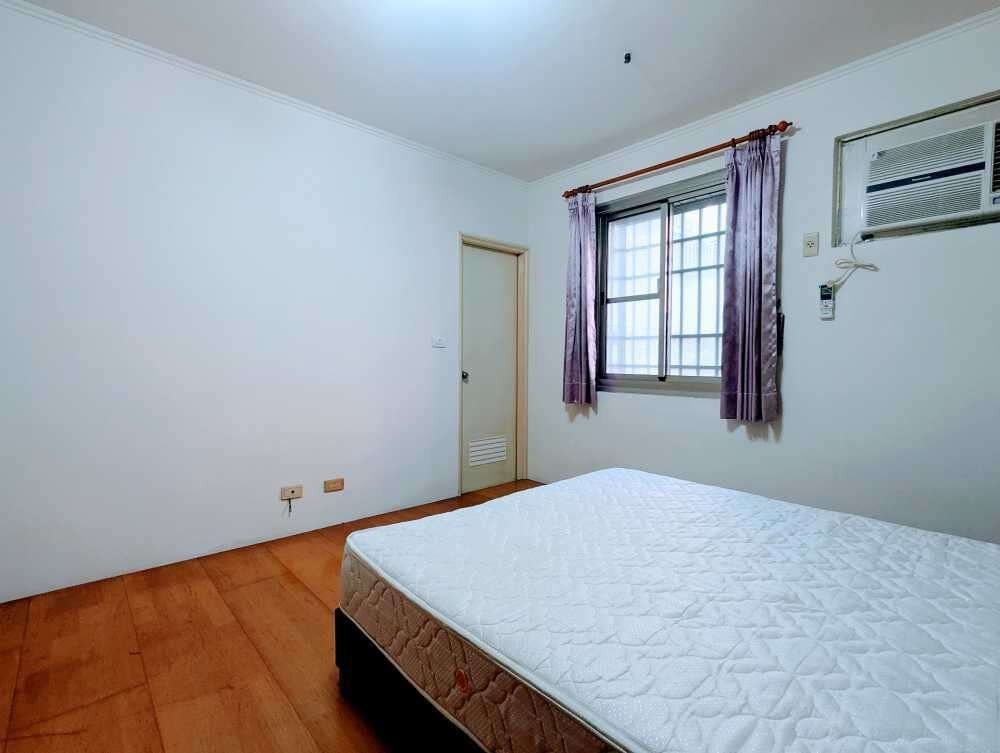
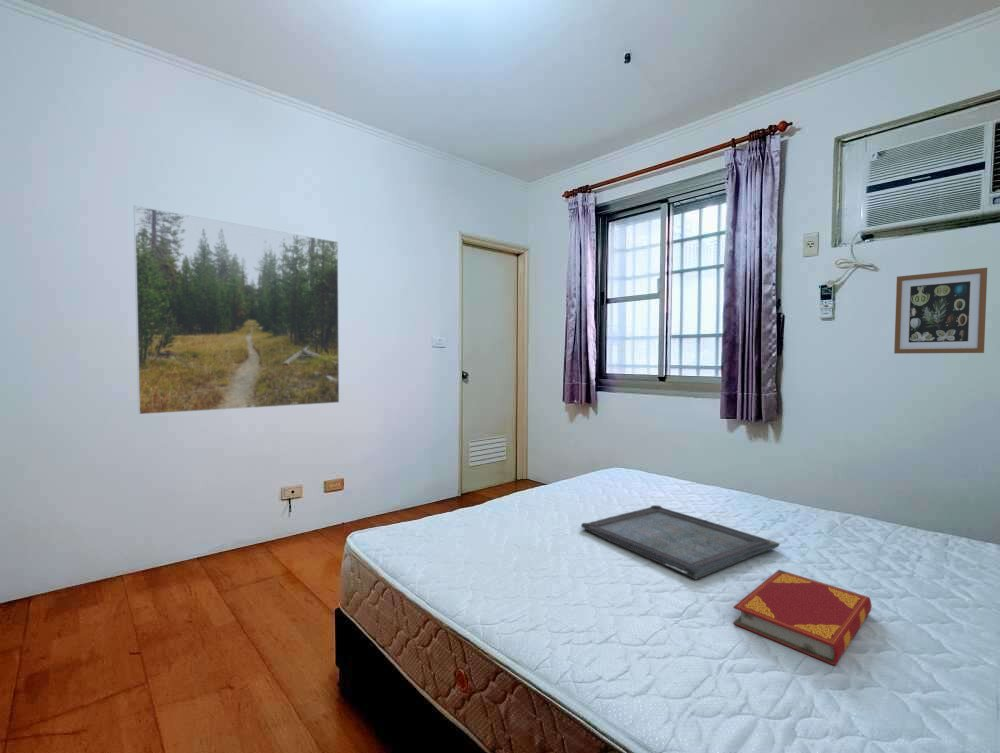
+ wall art [893,267,988,355]
+ serving tray [580,504,781,580]
+ hardback book [732,569,873,666]
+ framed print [133,205,340,416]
